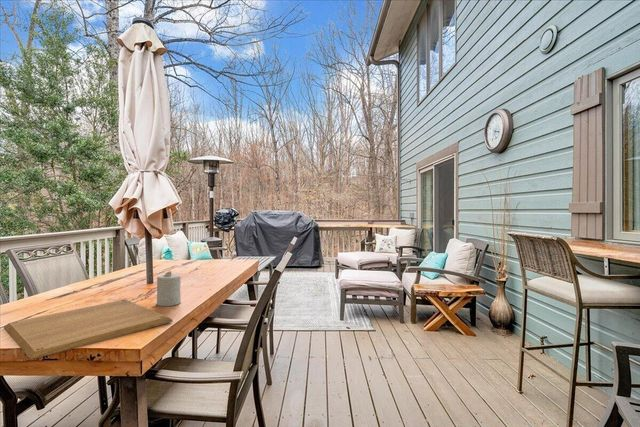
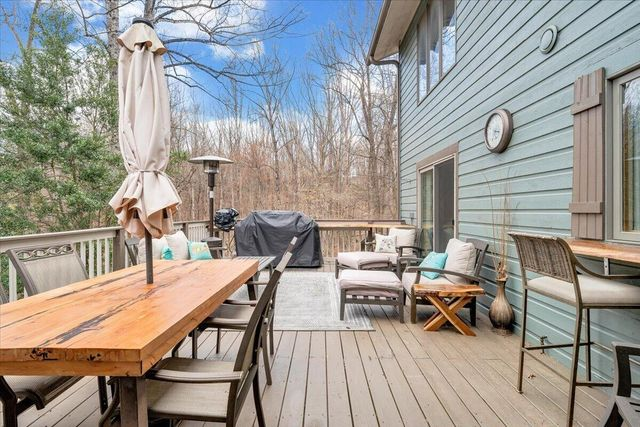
- candle [156,270,182,307]
- chopping board [3,298,174,361]
